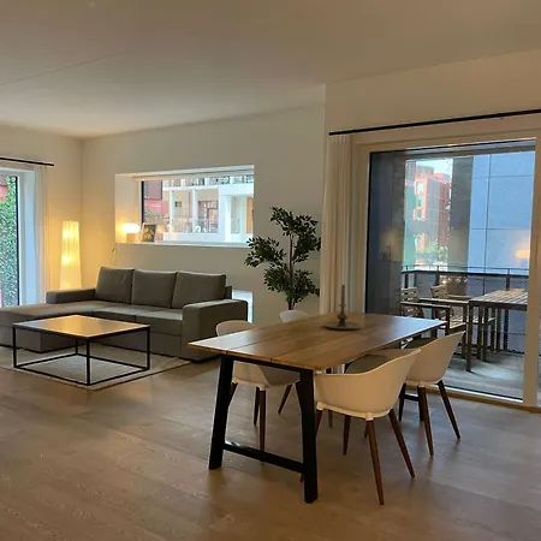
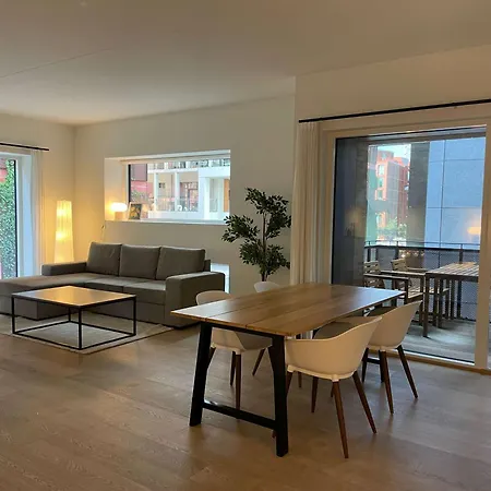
- candle holder [322,284,363,331]
